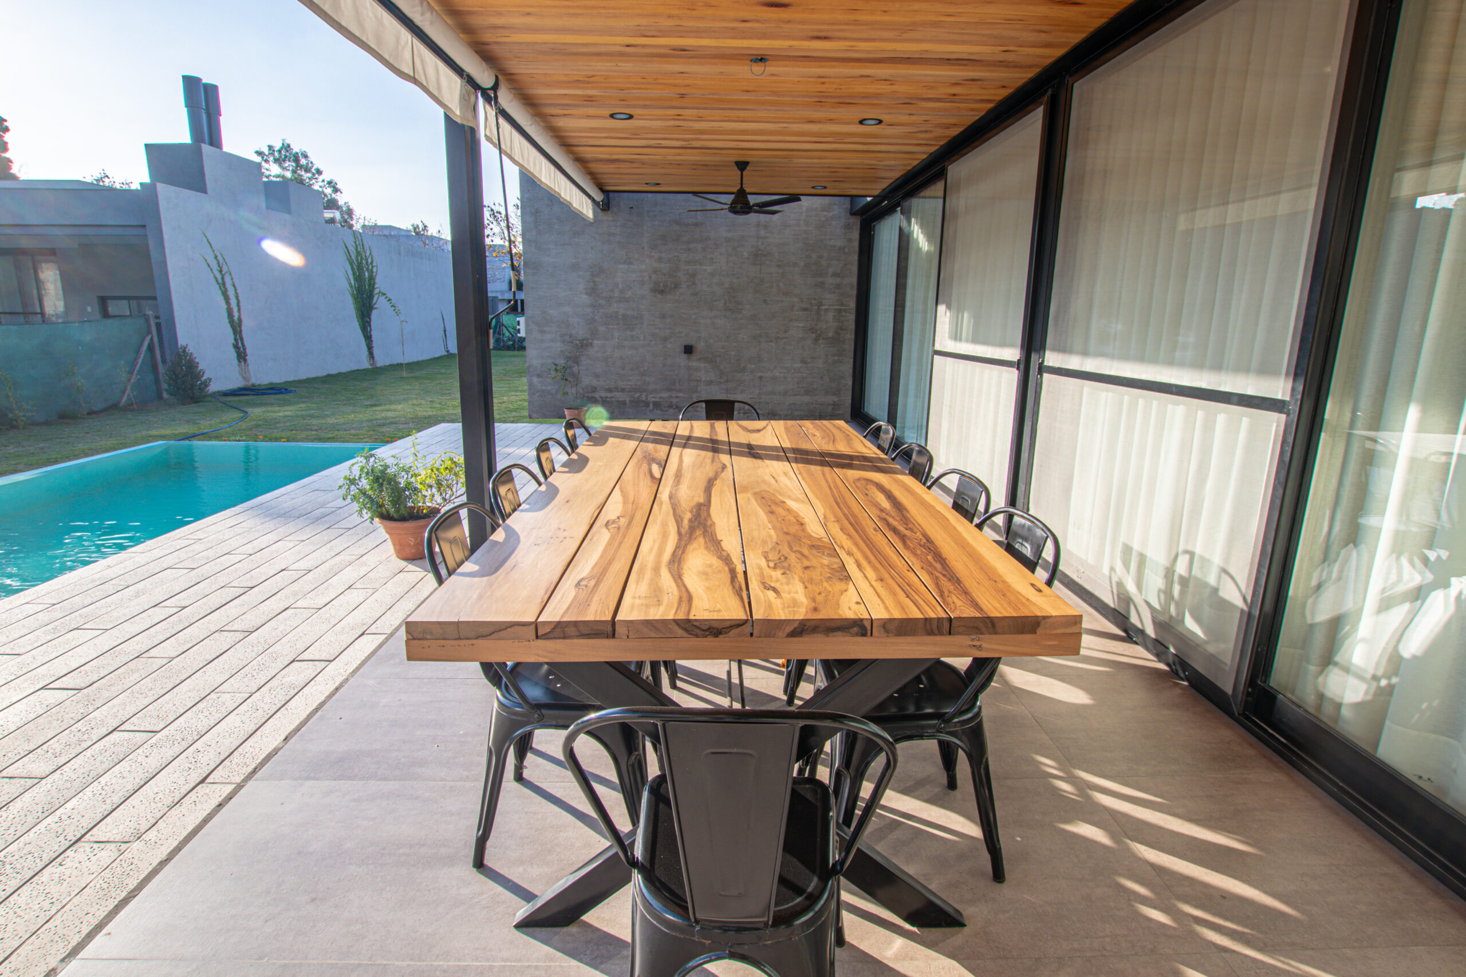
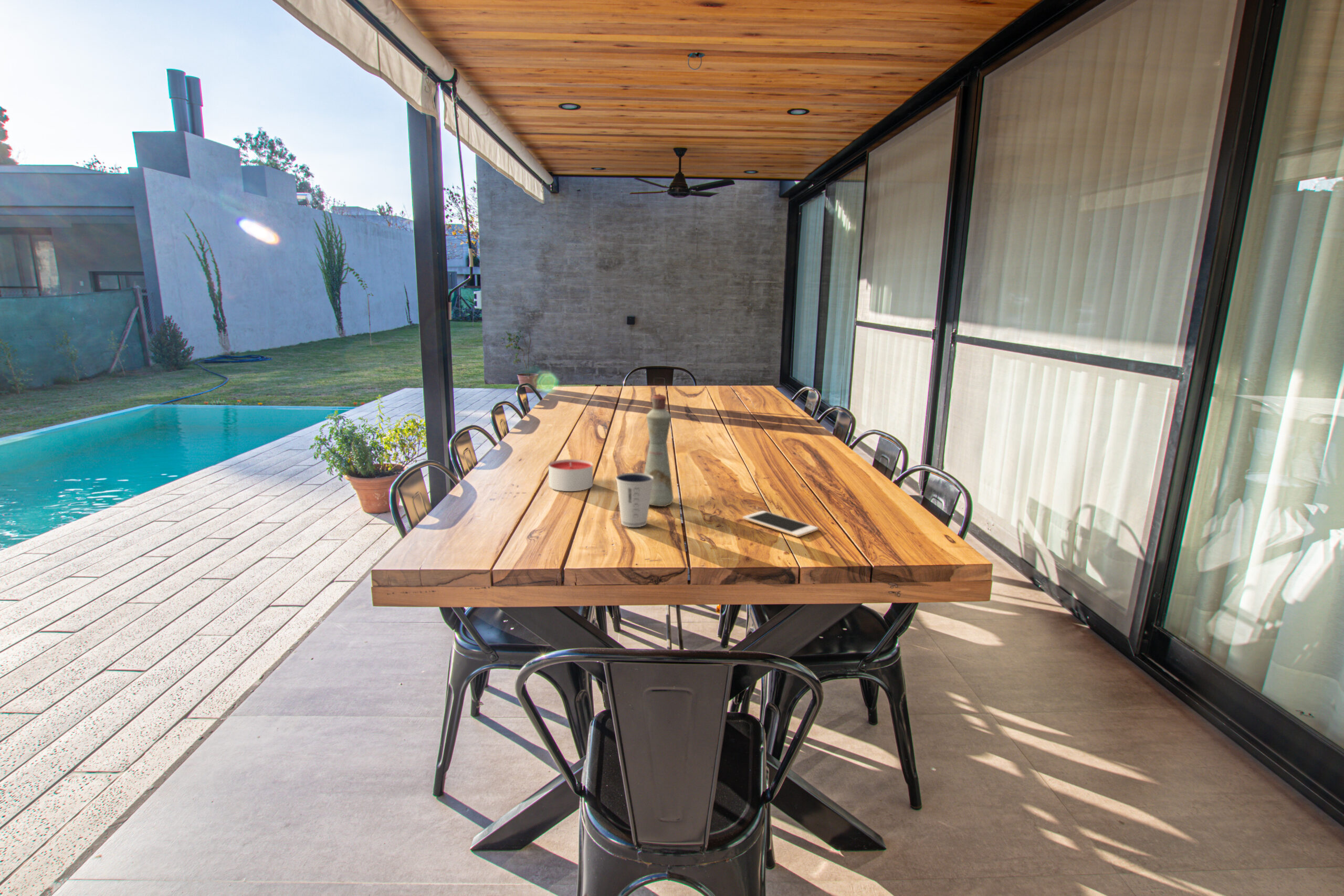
+ bottle [643,393,674,507]
+ dixie cup [615,472,654,528]
+ cell phone [742,510,818,537]
+ candle [548,459,593,492]
